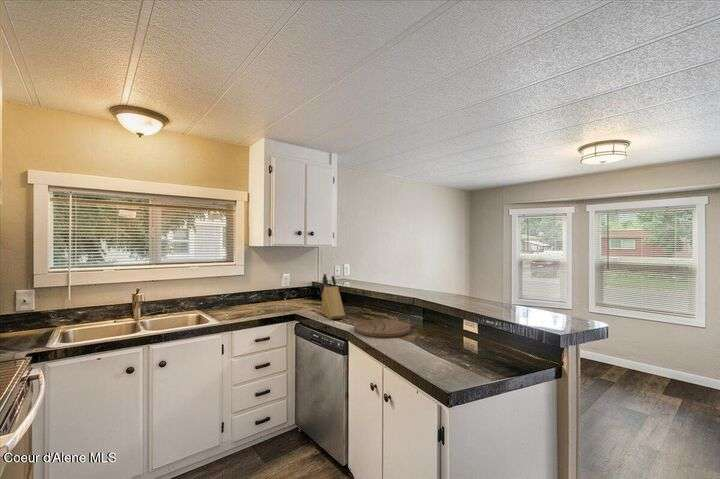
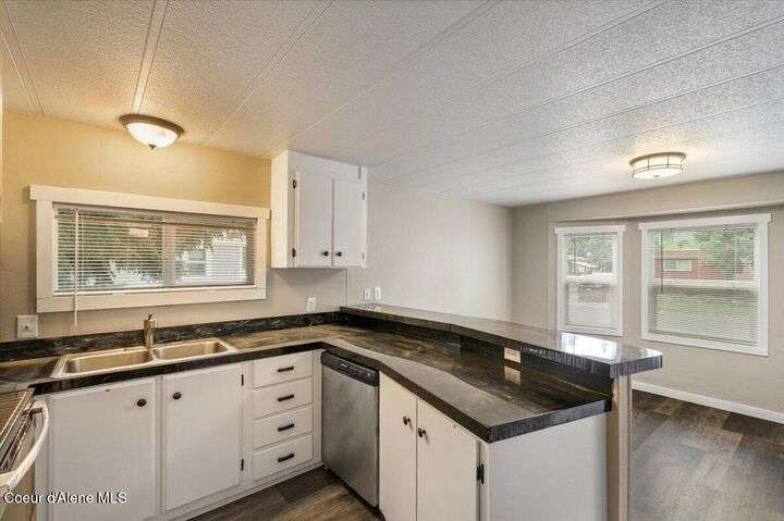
- knife block [319,273,346,321]
- cutting board [354,318,411,339]
